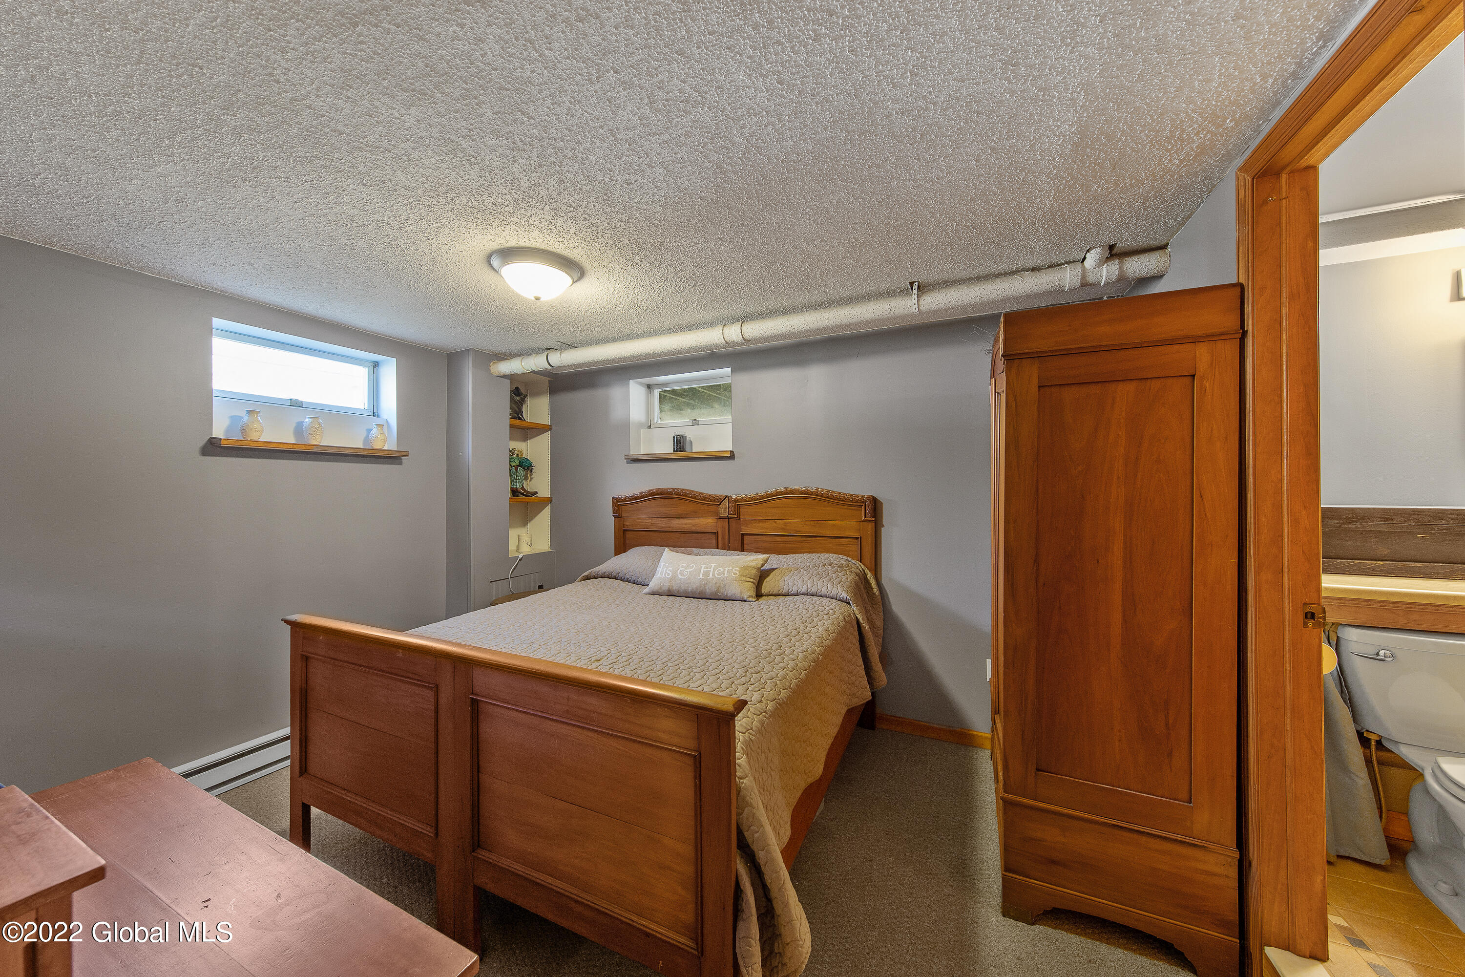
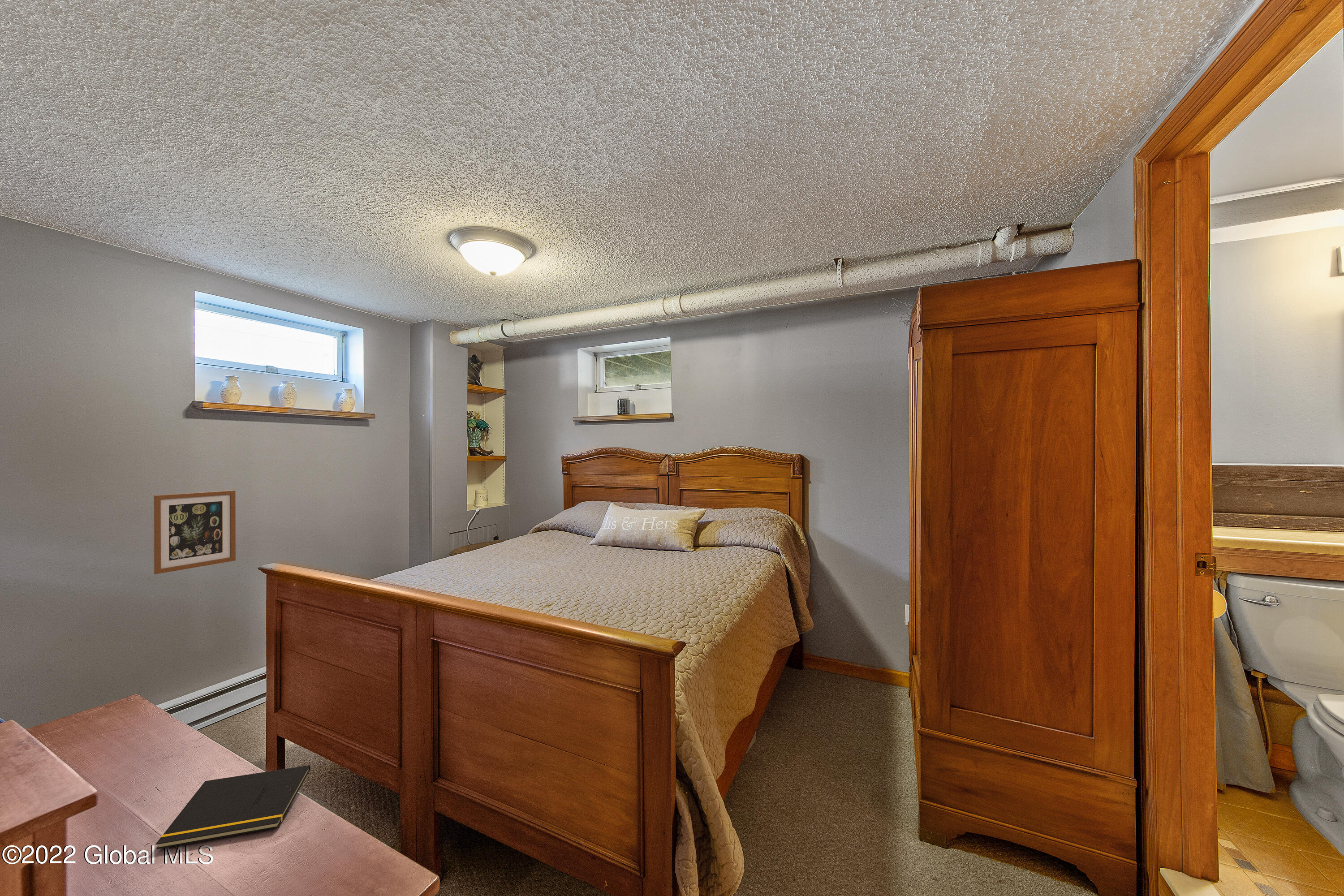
+ wall art [153,490,236,575]
+ notepad [155,765,311,849]
